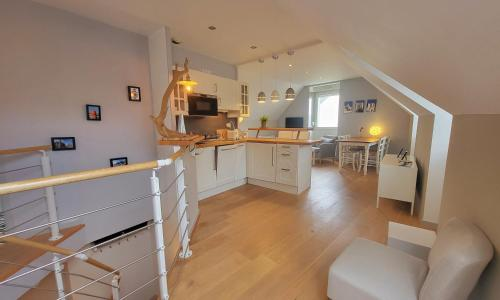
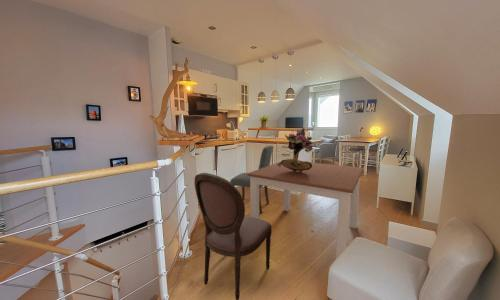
+ bouquet [277,127,314,172]
+ dining table [247,161,364,259]
+ dining chair [193,172,272,300]
+ dining chair [229,144,274,214]
